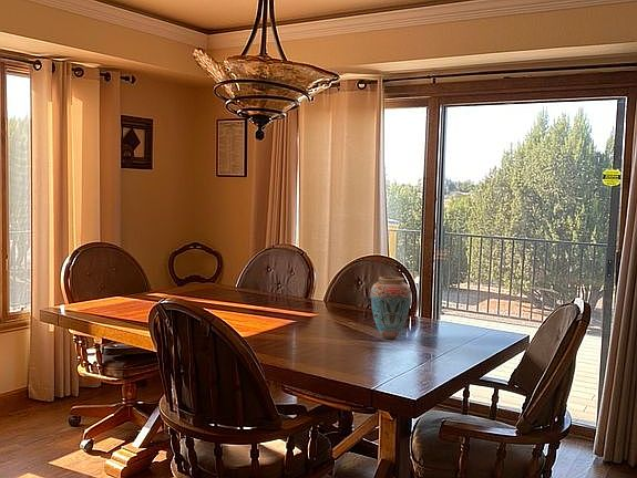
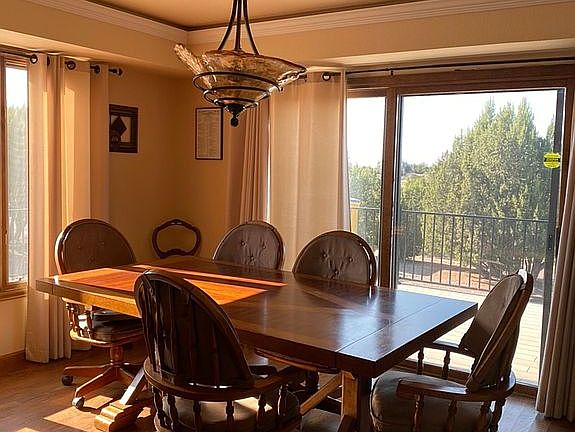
- vase [370,276,412,340]
